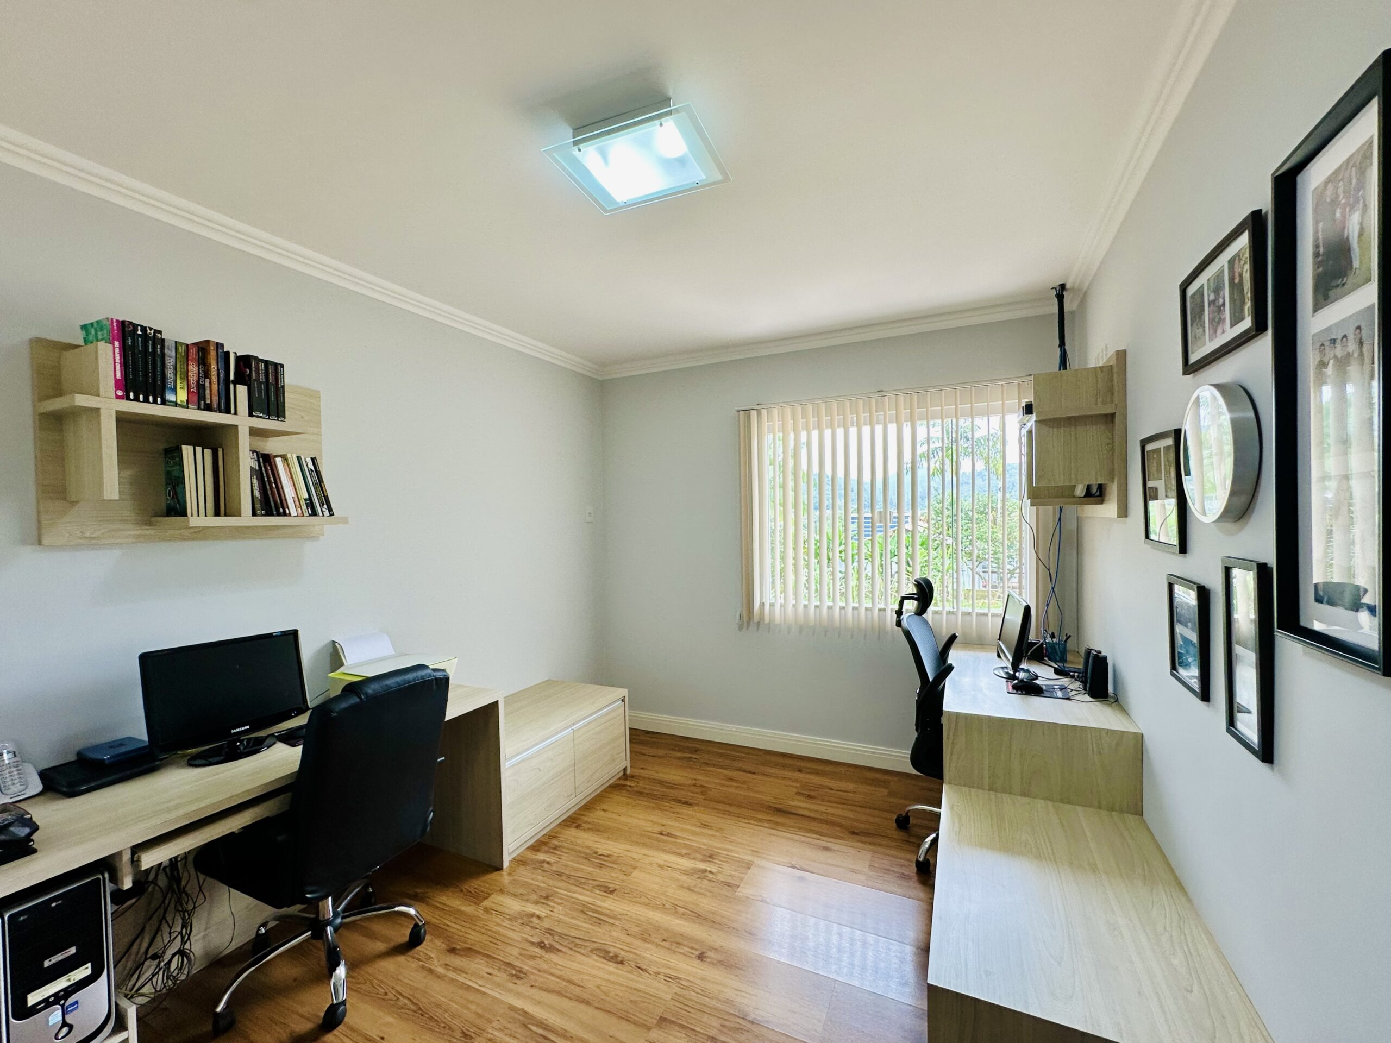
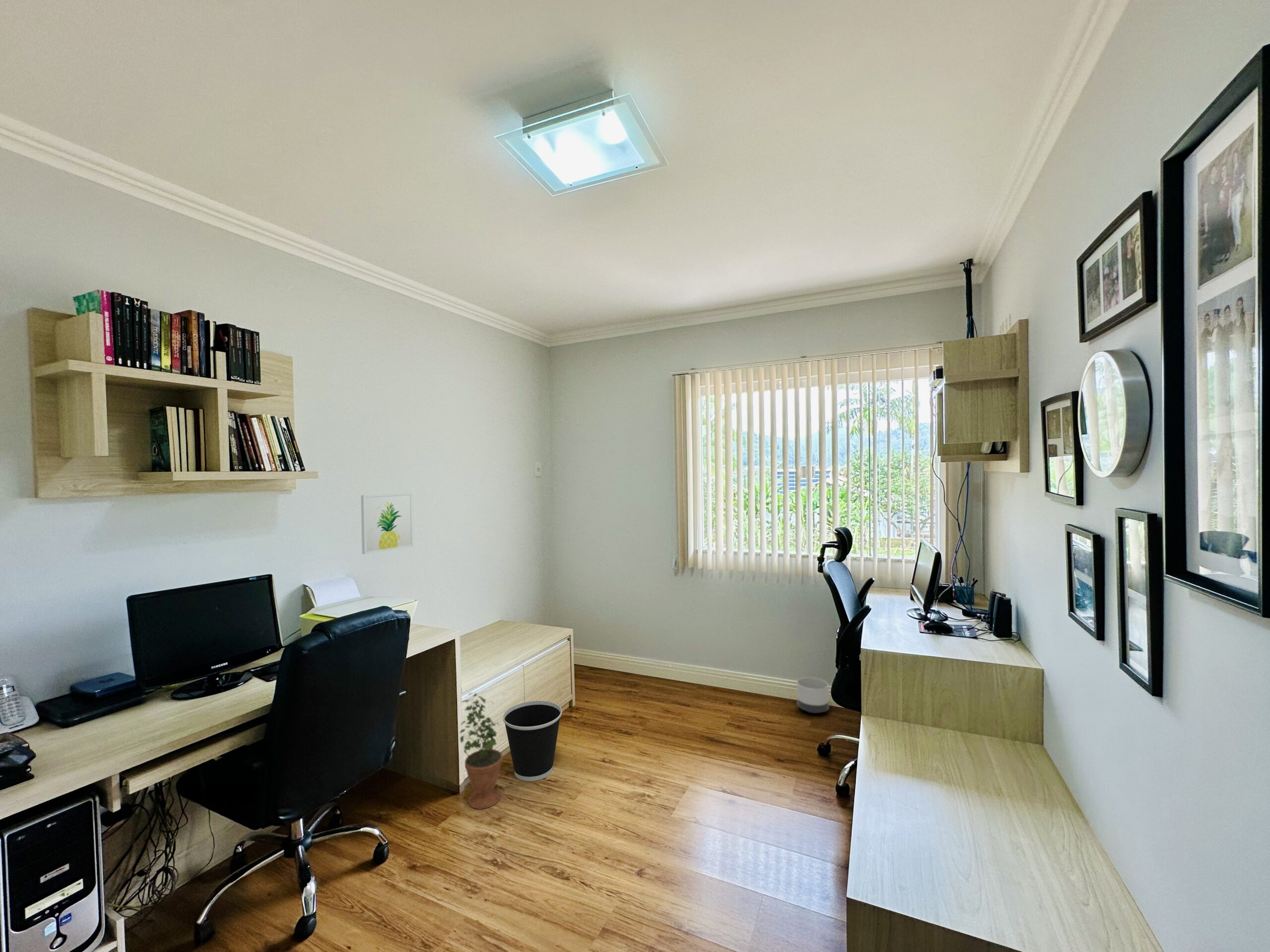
+ wastebasket [503,700,563,781]
+ wall art [361,492,414,555]
+ potted plant [459,692,503,810]
+ planter [796,677,829,714]
